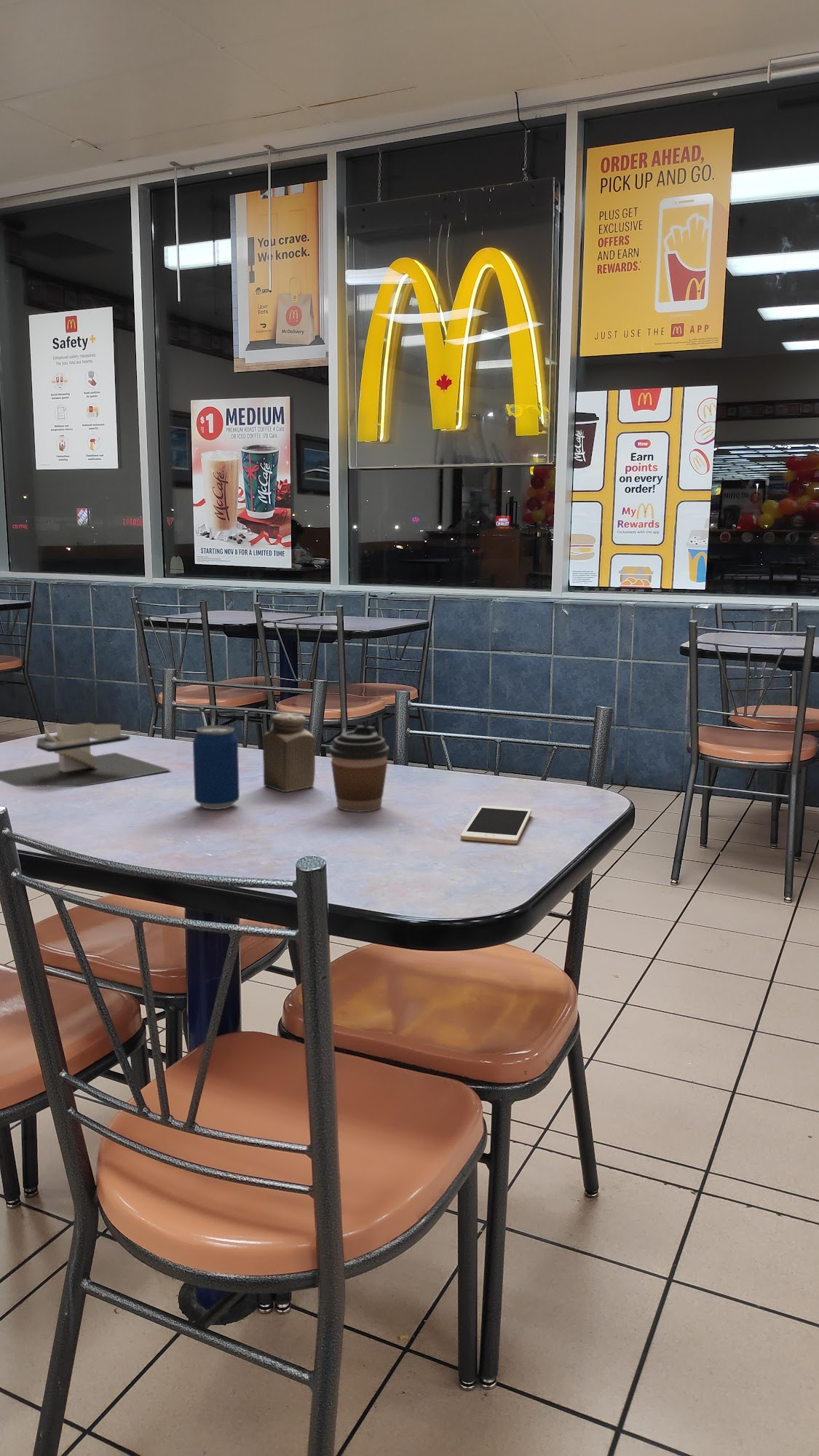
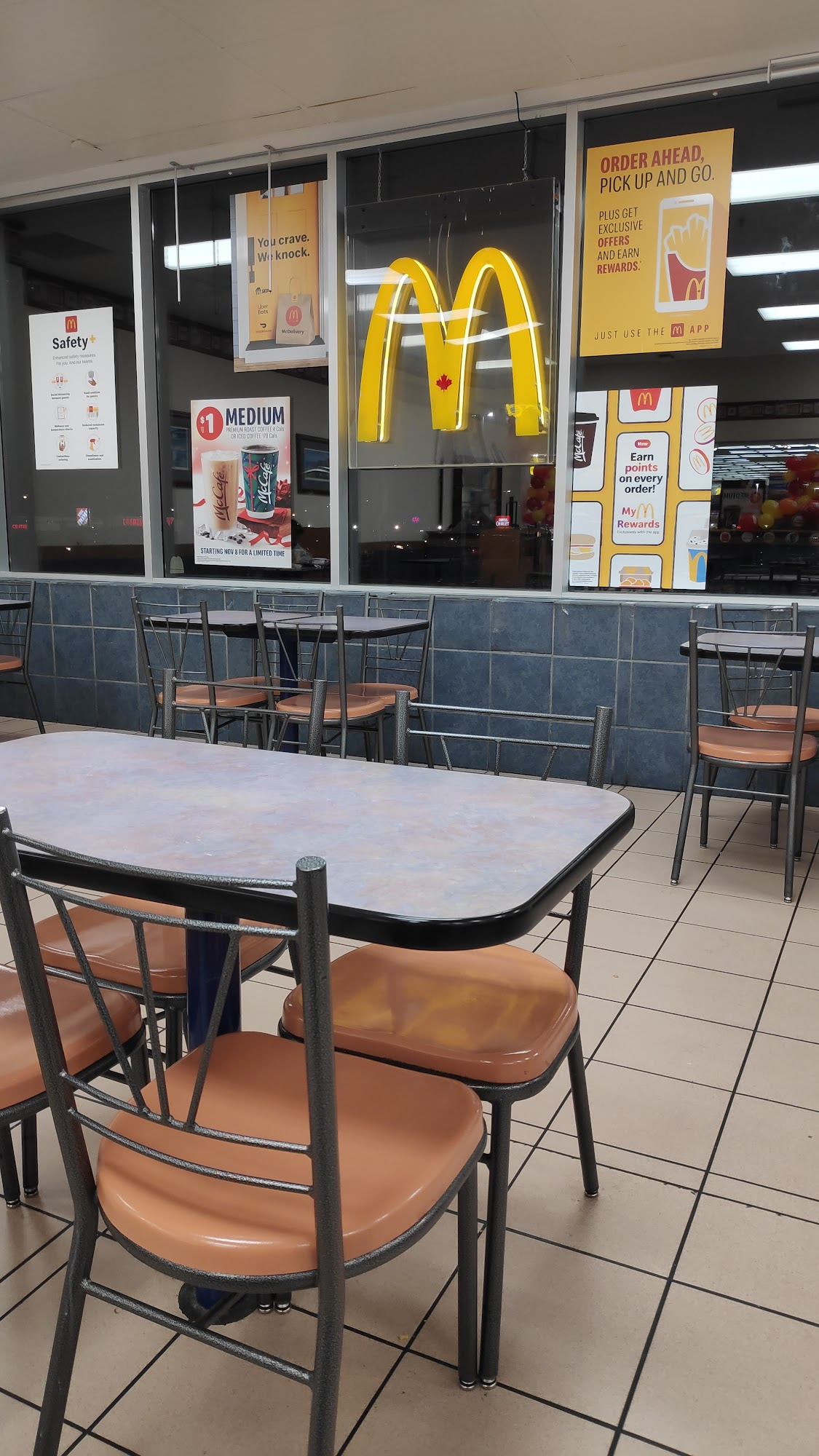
- napkin holder [0,722,173,788]
- cell phone [460,805,532,844]
- beverage can [192,724,240,810]
- salt shaker [262,712,316,793]
- coffee cup [328,725,390,812]
